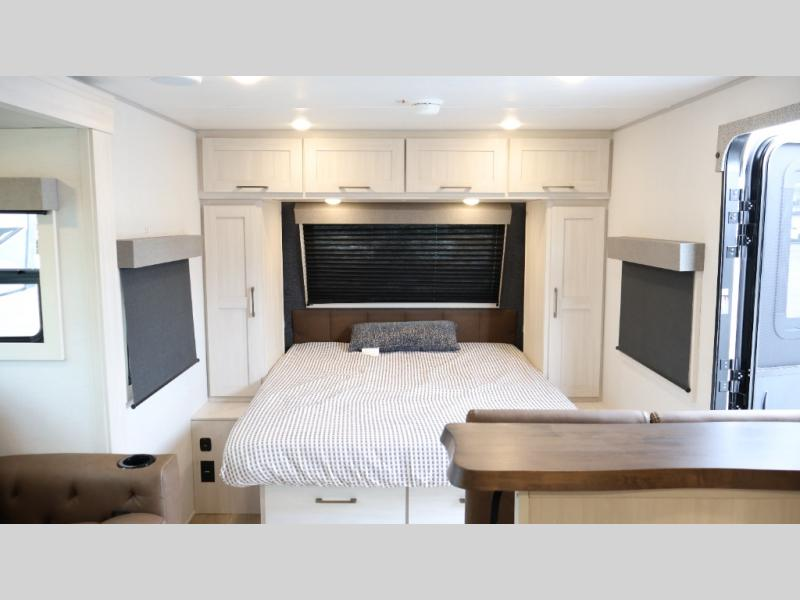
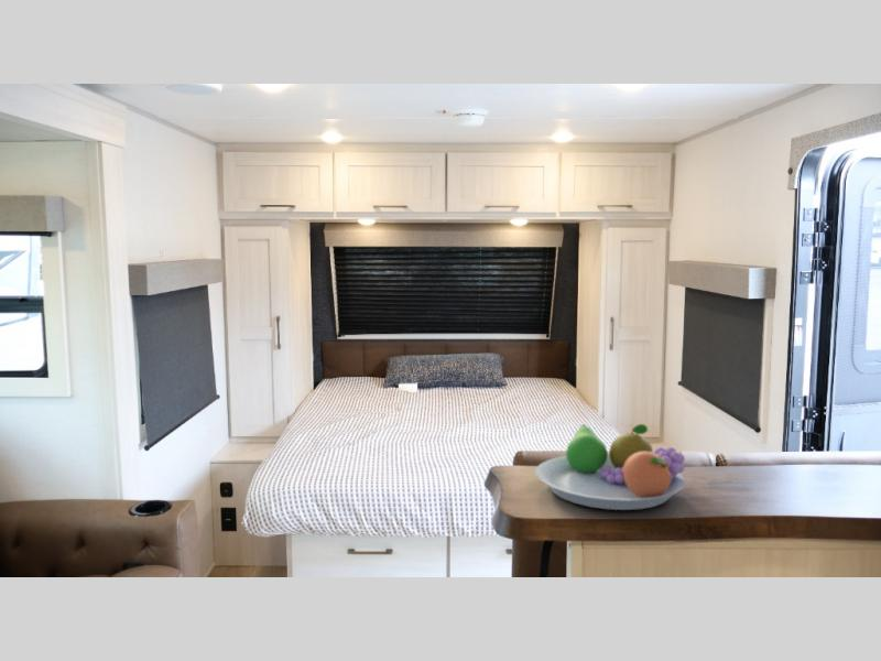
+ fruit bowl [535,423,687,511]
